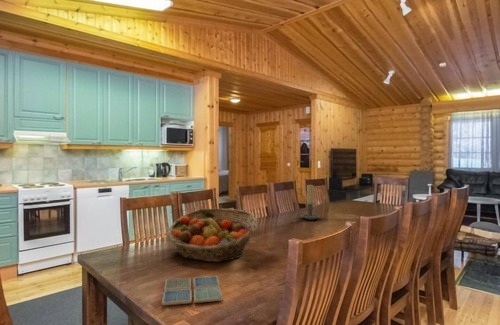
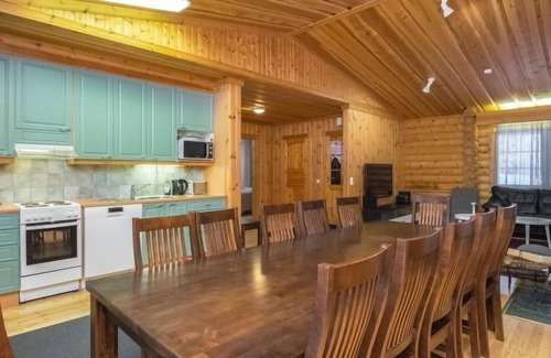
- fruit basket [166,208,258,263]
- drink coaster [161,275,224,307]
- candle holder [297,183,321,221]
